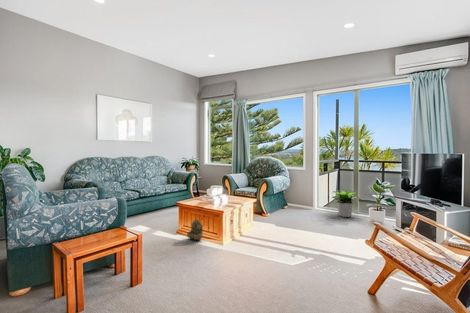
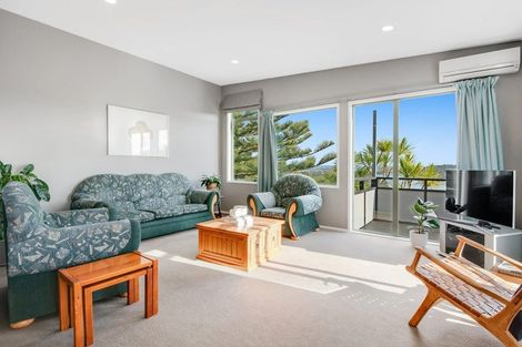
- potted plant [331,190,362,218]
- wall caddy [186,218,204,242]
